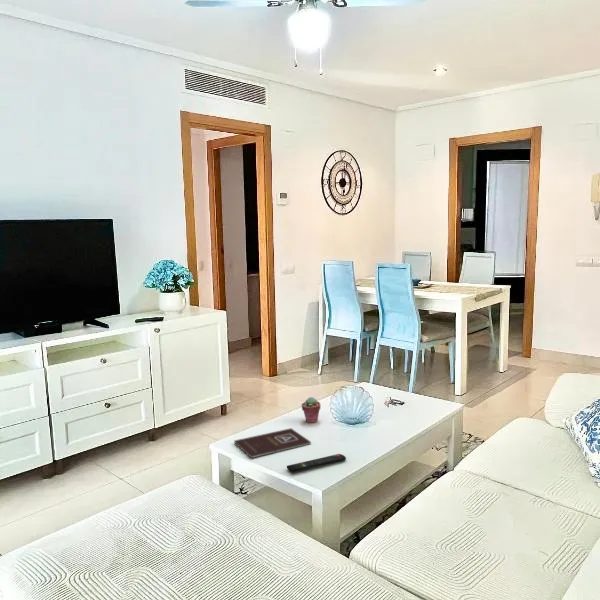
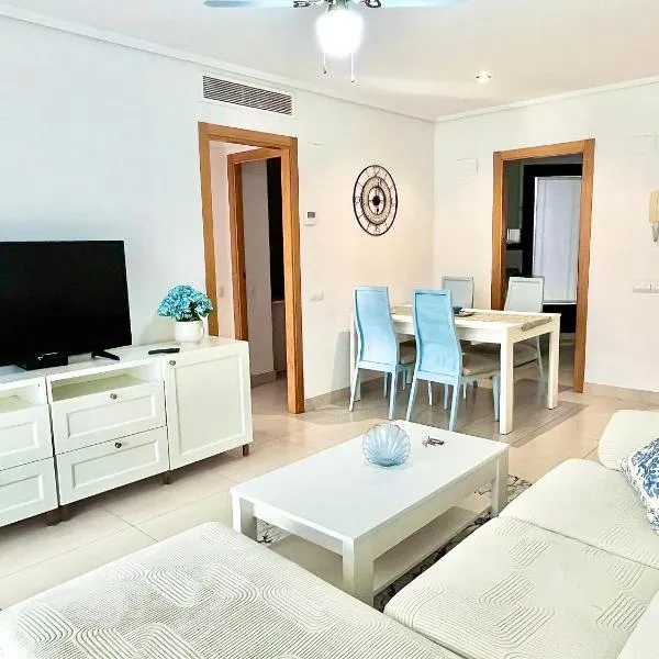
- potted succulent [301,396,322,424]
- book [233,427,312,459]
- remote control [286,453,347,473]
